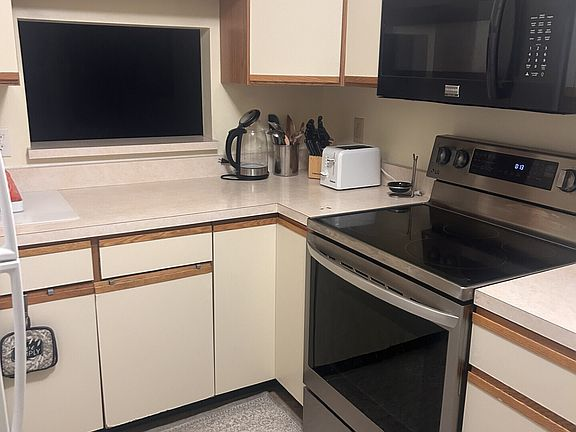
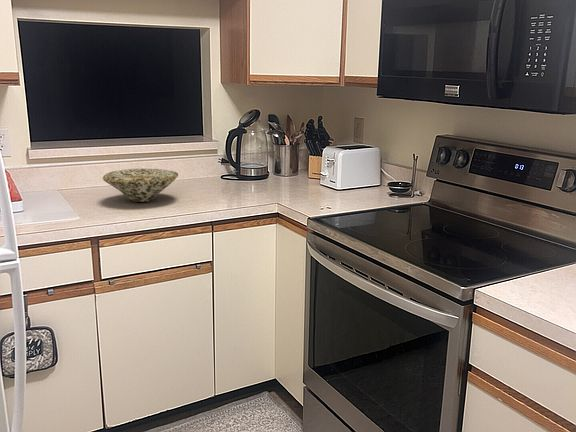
+ bowl [102,168,179,203]
